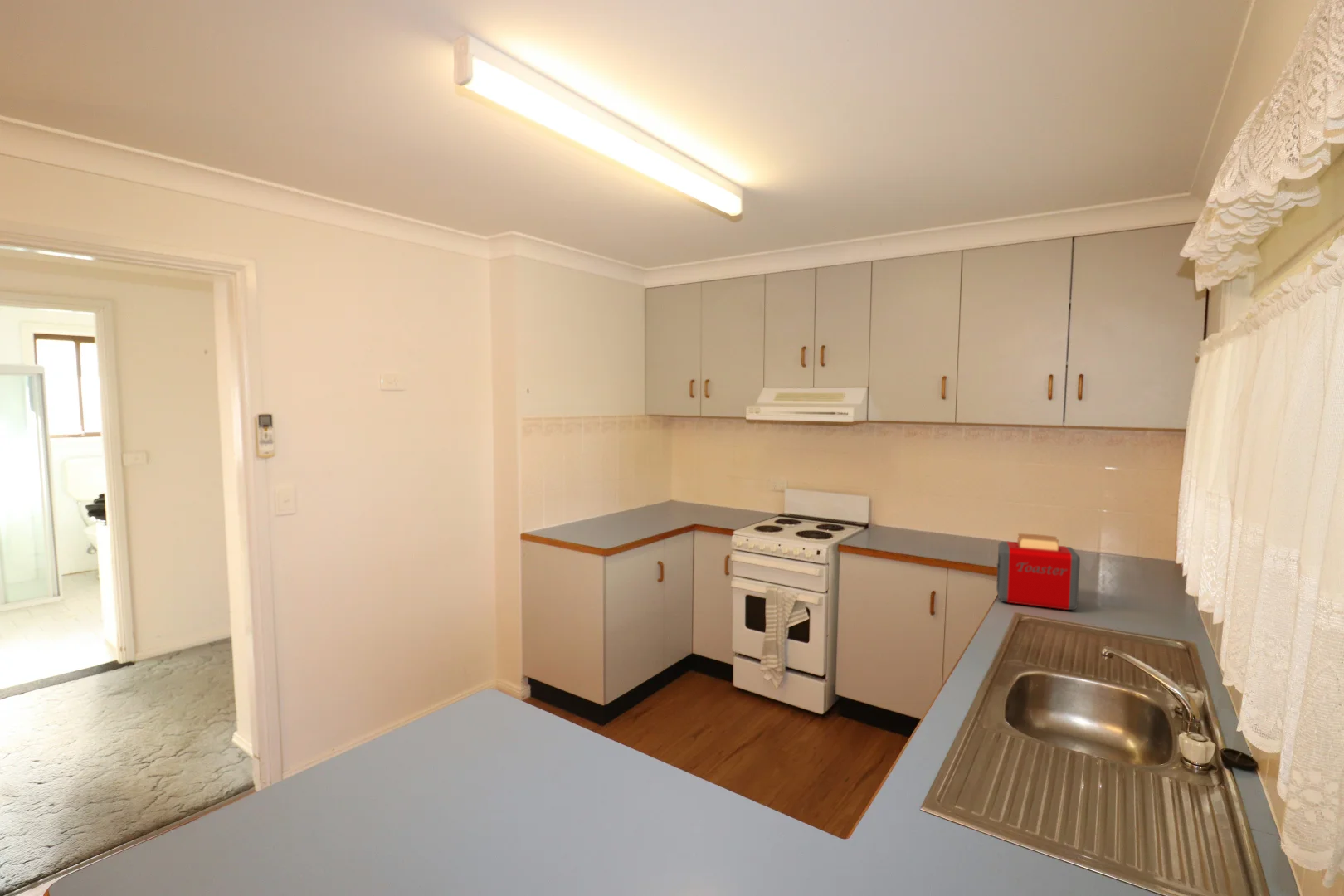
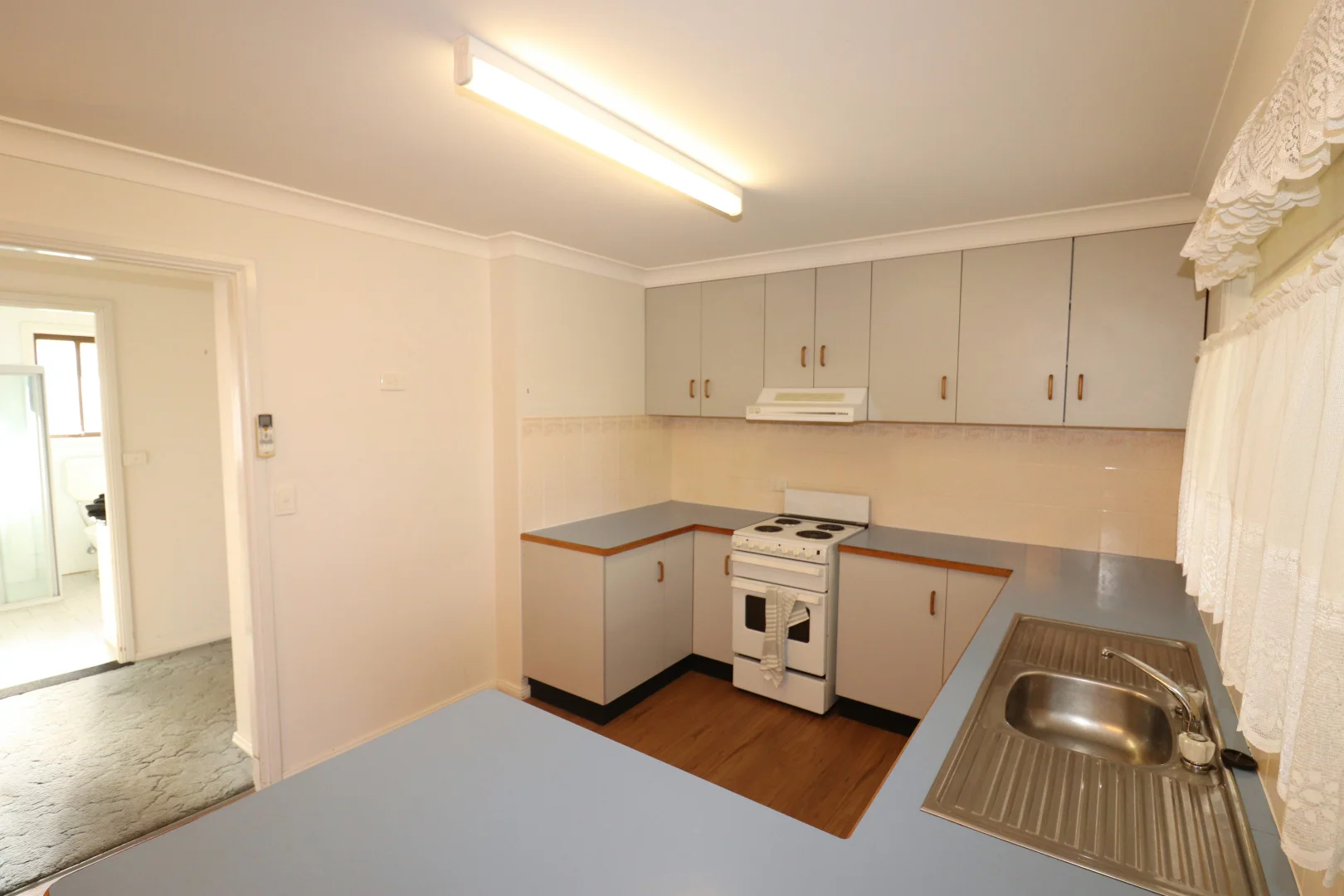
- toaster [996,533,1081,611]
